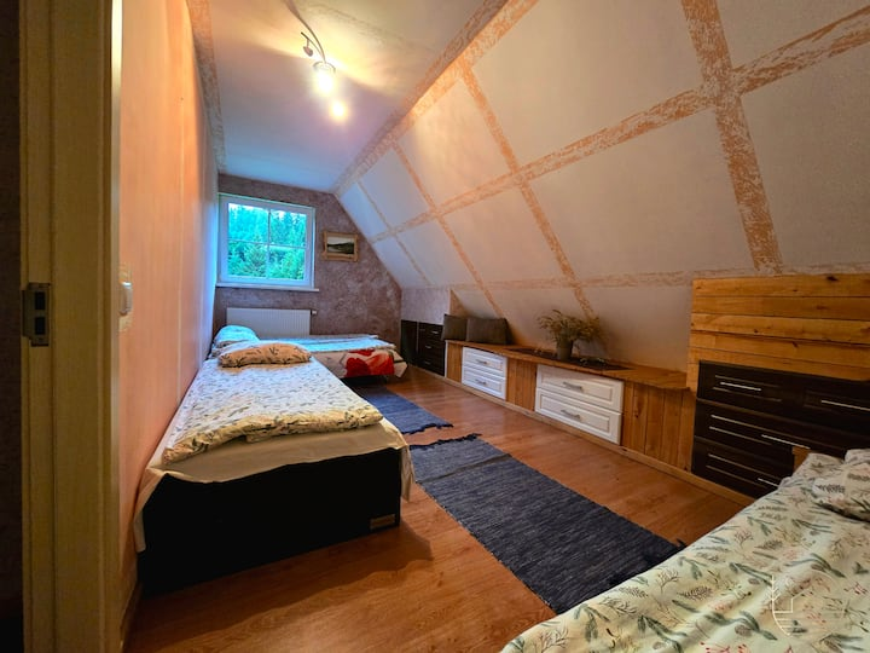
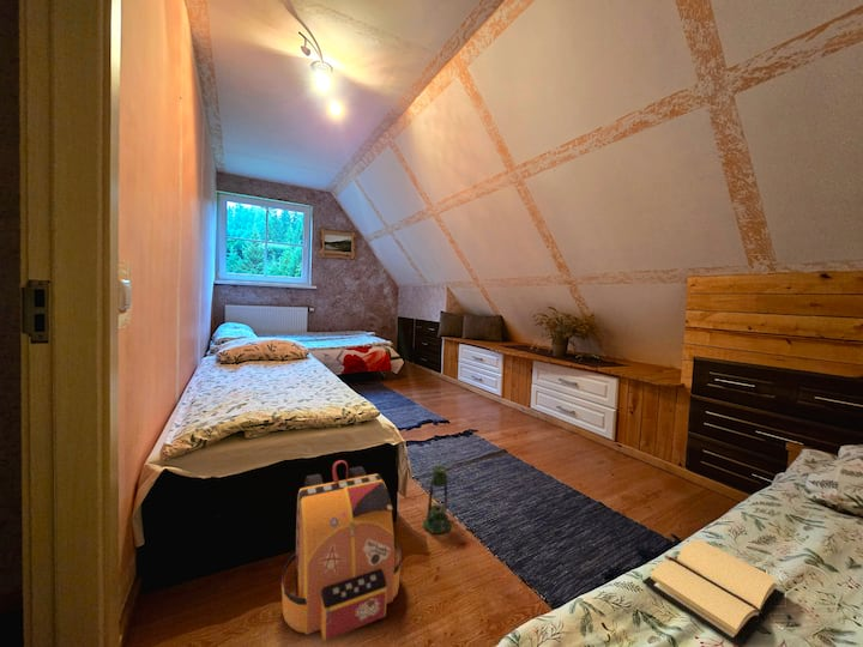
+ lantern [422,462,453,534]
+ backpack [280,459,403,642]
+ book [641,537,786,647]
